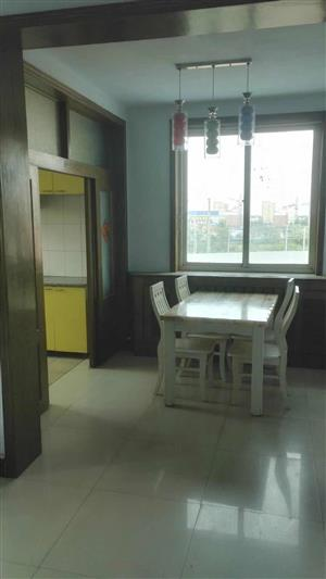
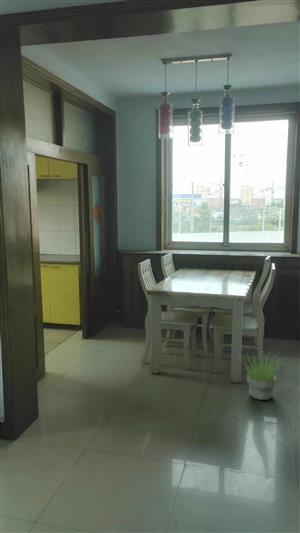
+ potted plant [239,351,284,401]
